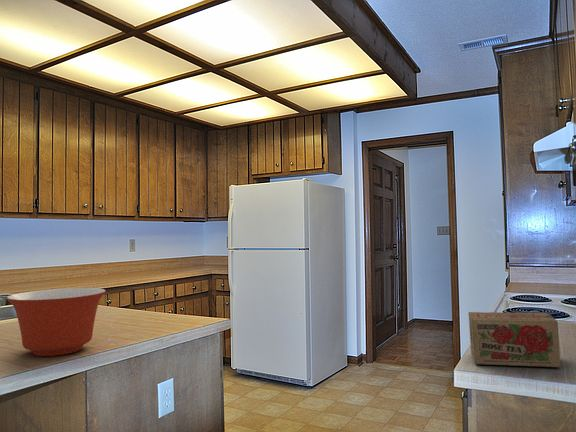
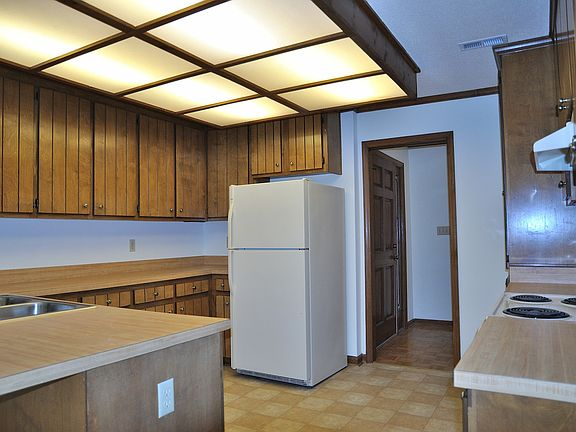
- mixing bowl [6,287,107,357]
- tea box [468,311,561,368]
